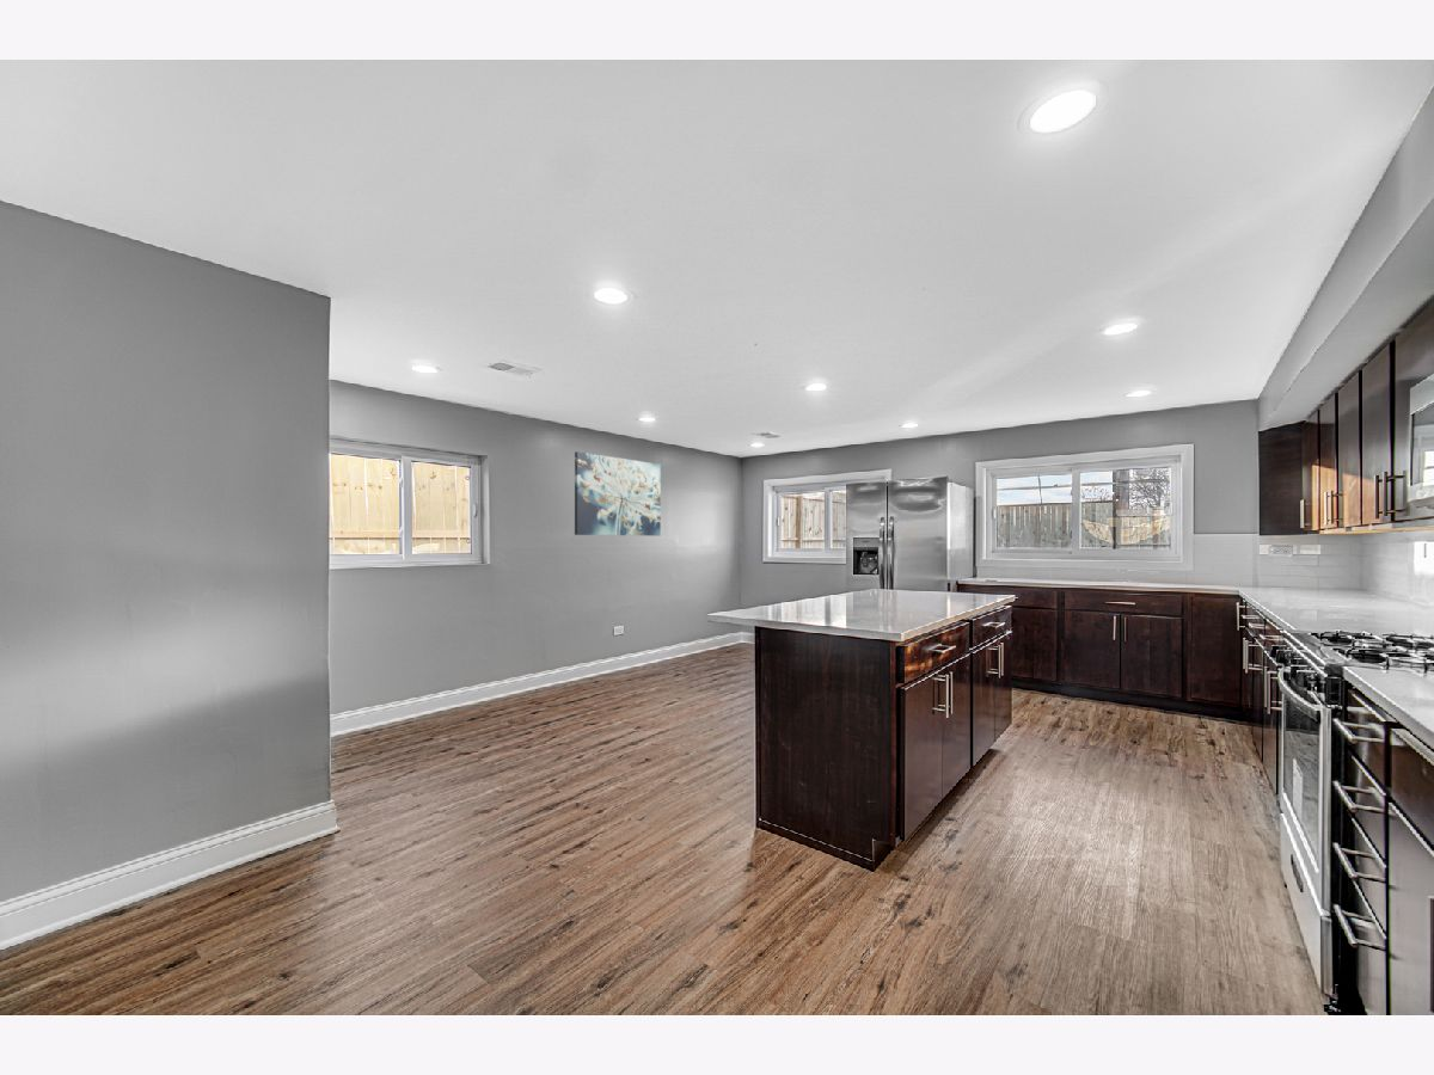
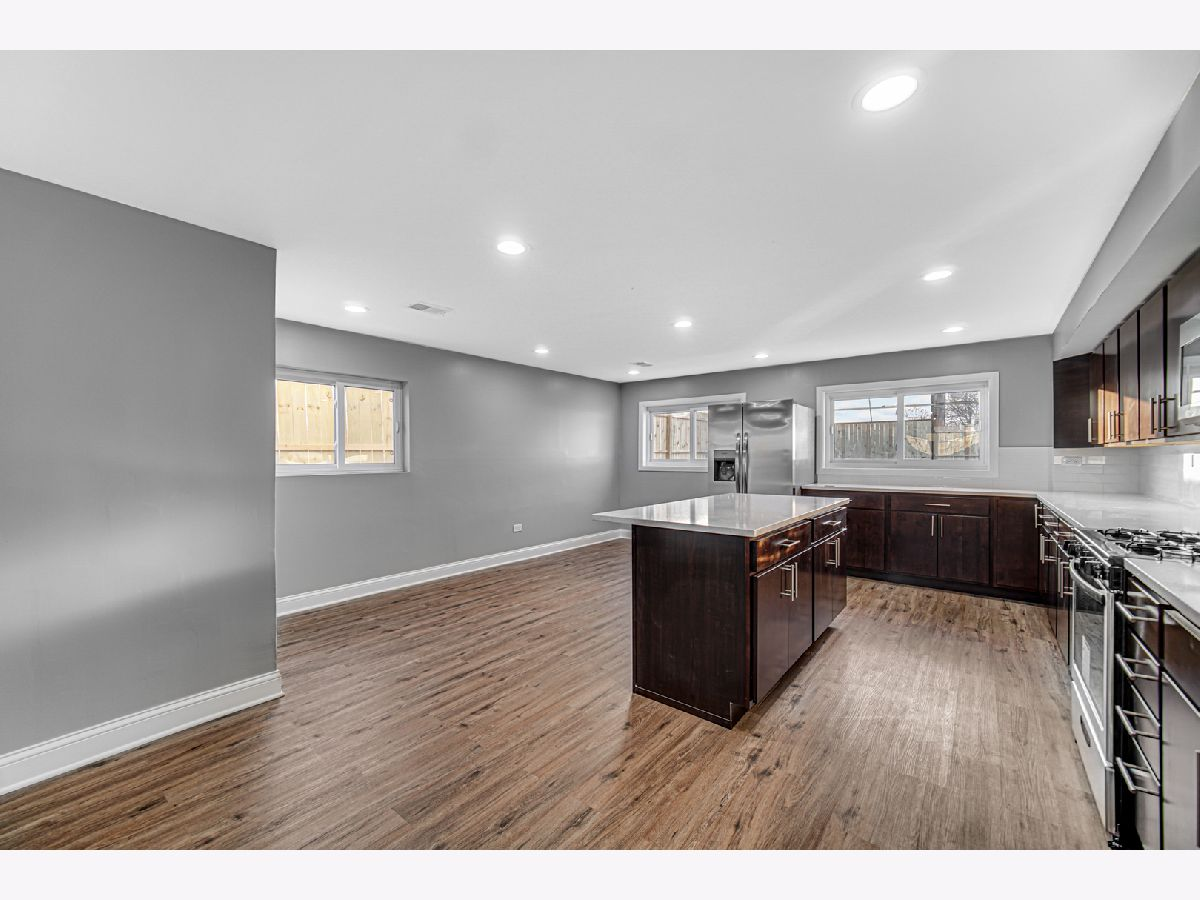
- wall art [574,450,662,538]
